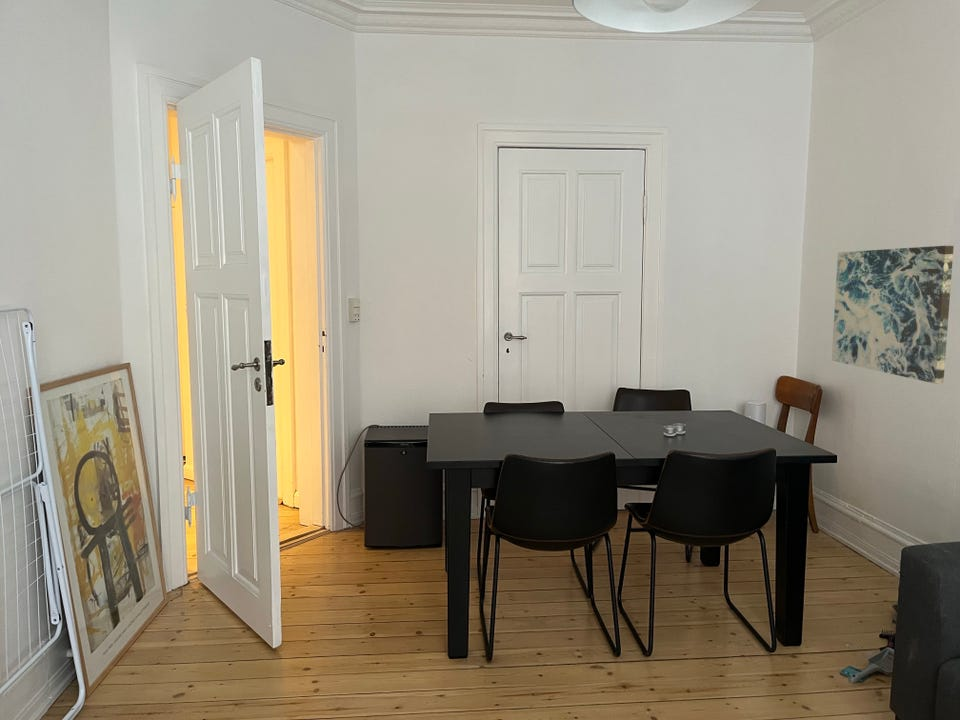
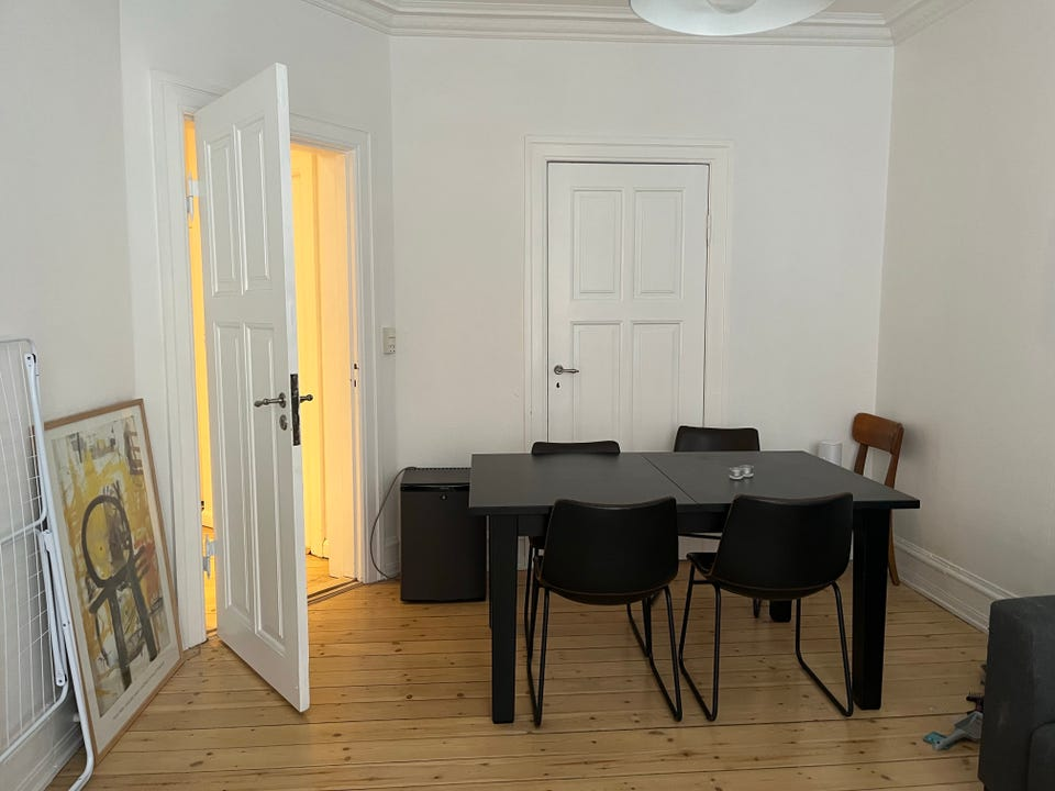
- wall art [831,245,955,385]
